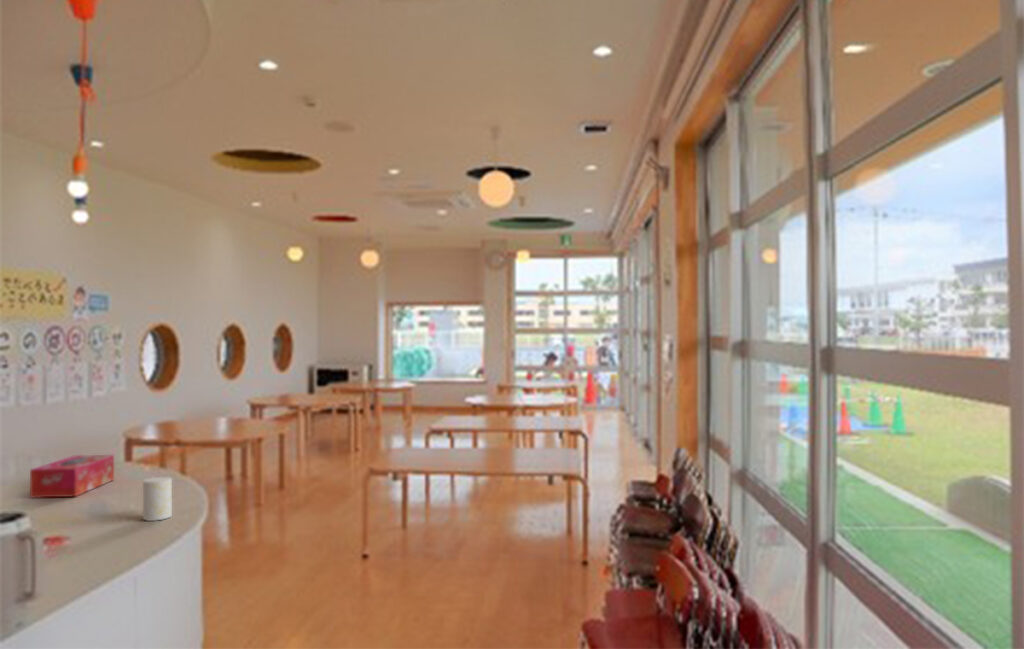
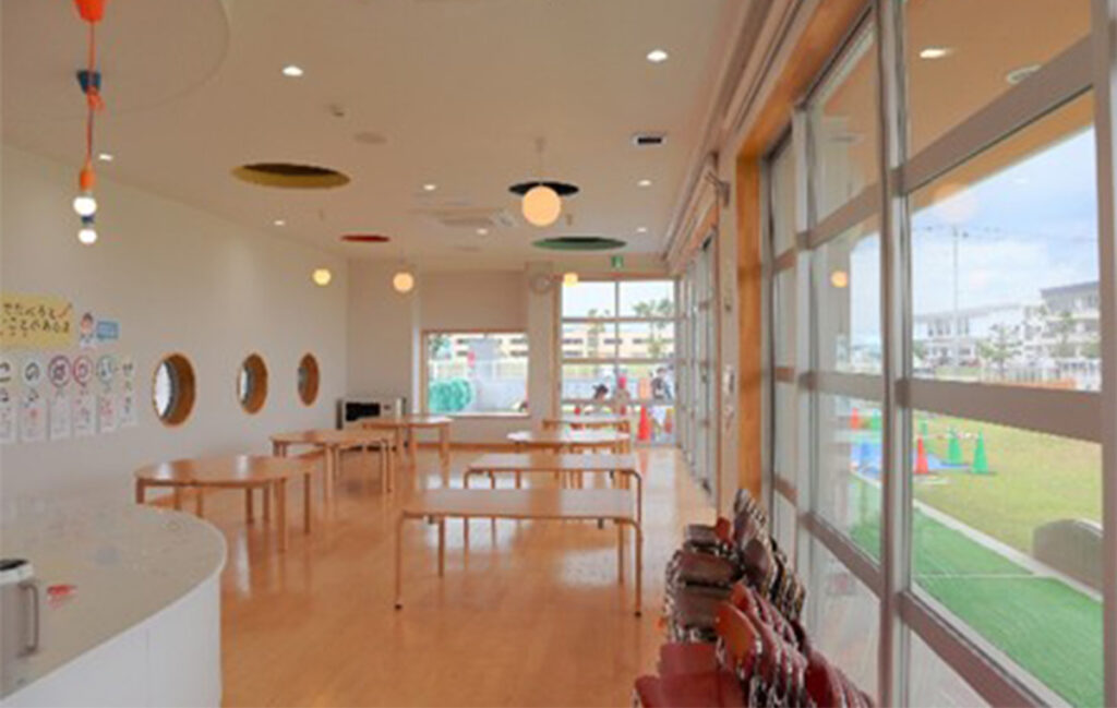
- cup [142,476,173,522]
- tissue box [29,454,115,499]
